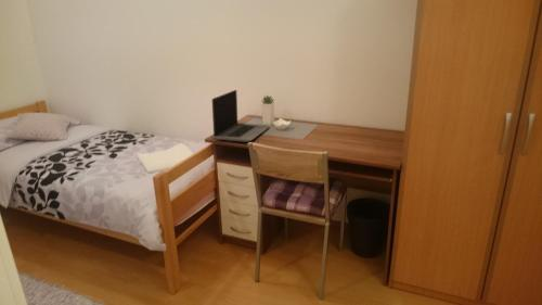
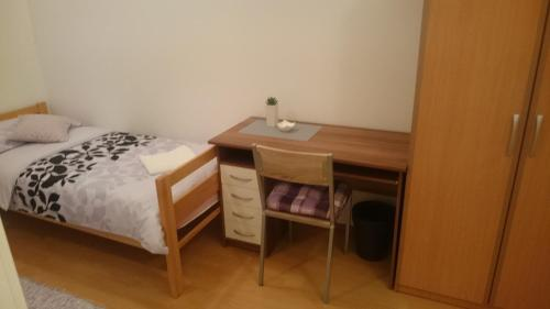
- laptop computer [211,89,271,143]
